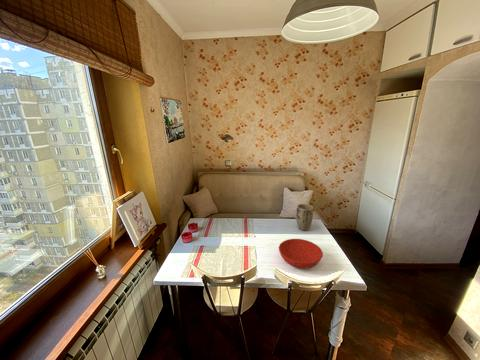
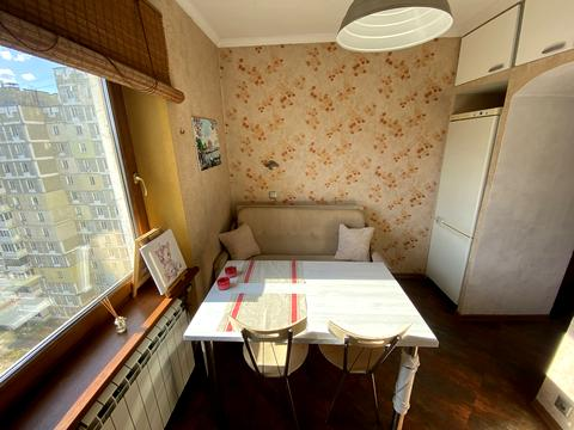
- plant pot [295,203,314,232]
- bowl [278,238,324,270]
